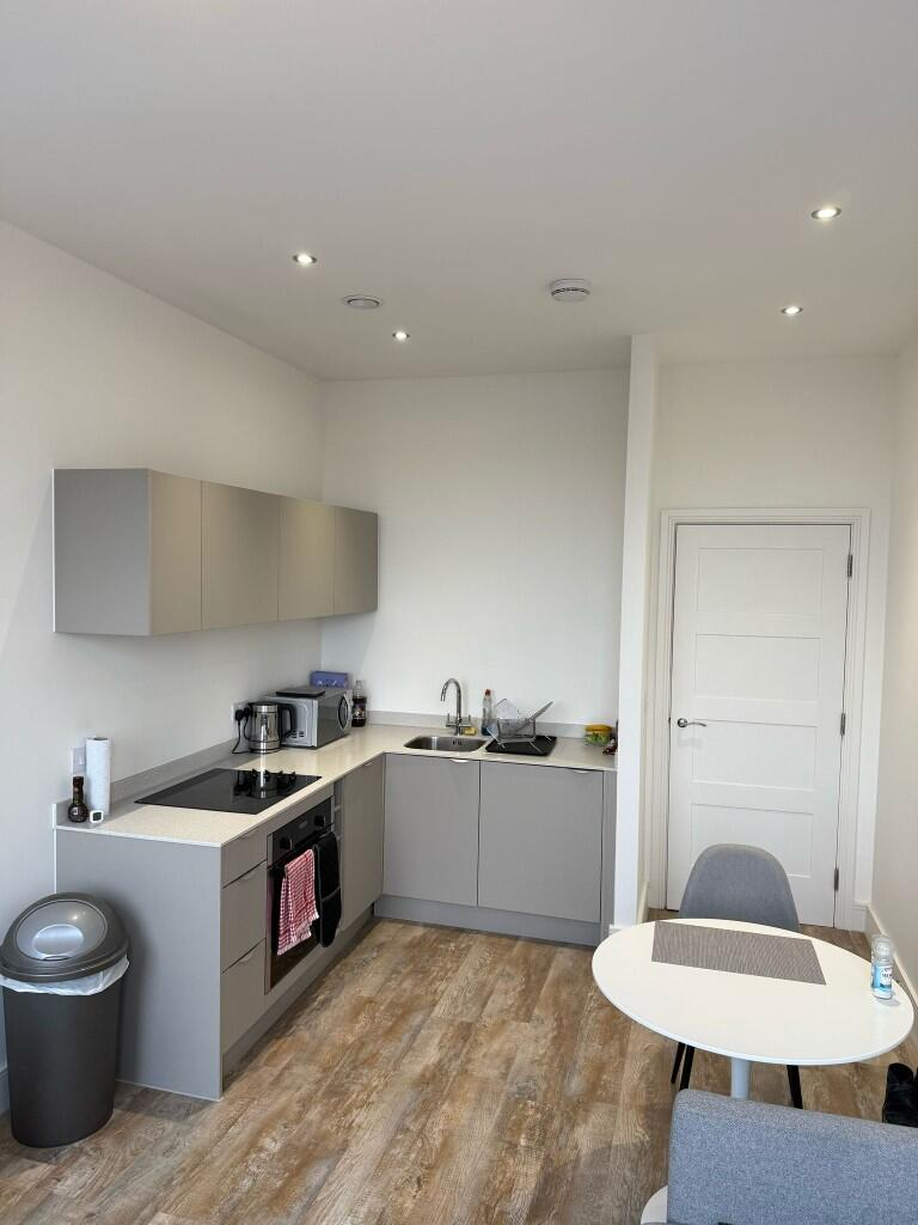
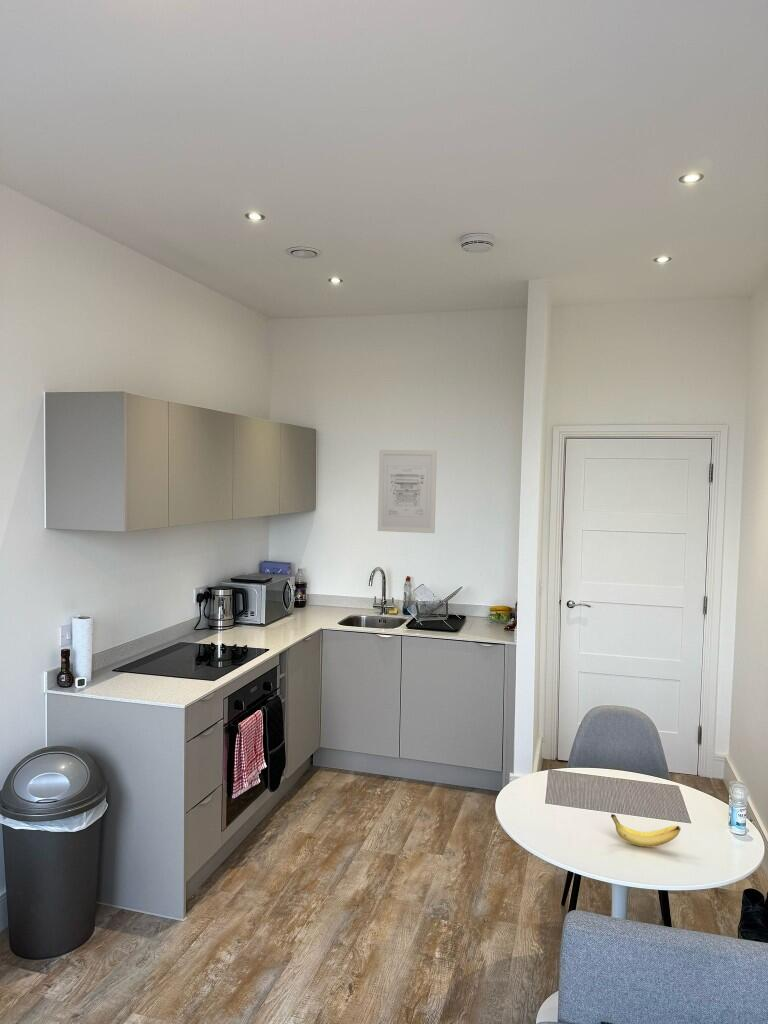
+ wall art [377,449,438,534]
+ banana [610,813,682,848]
